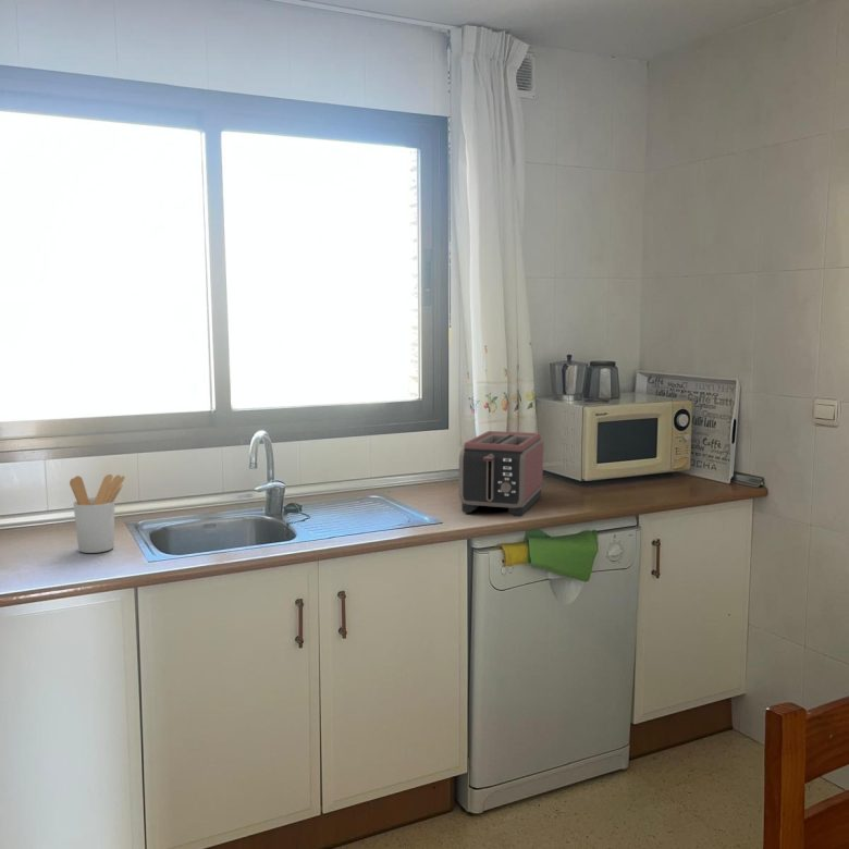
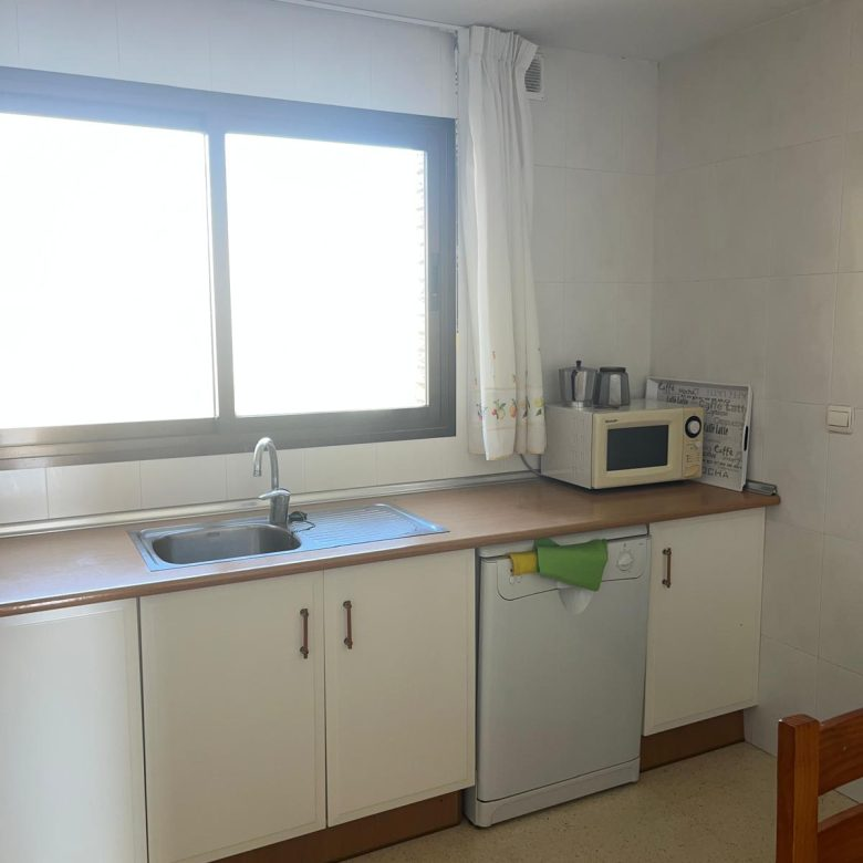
- toaster [457,430,544,518]
- utensil holder [69,473,126,554]
